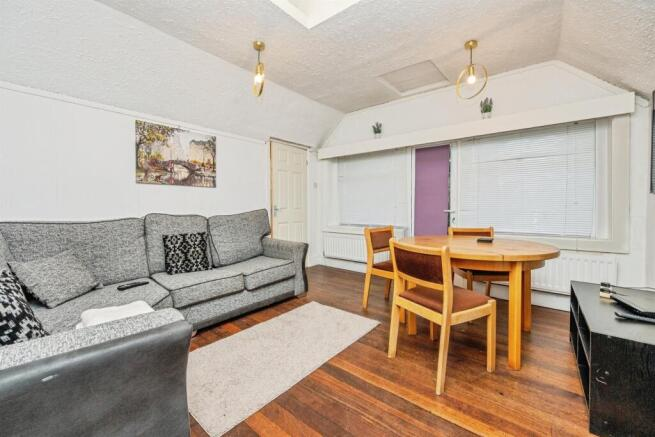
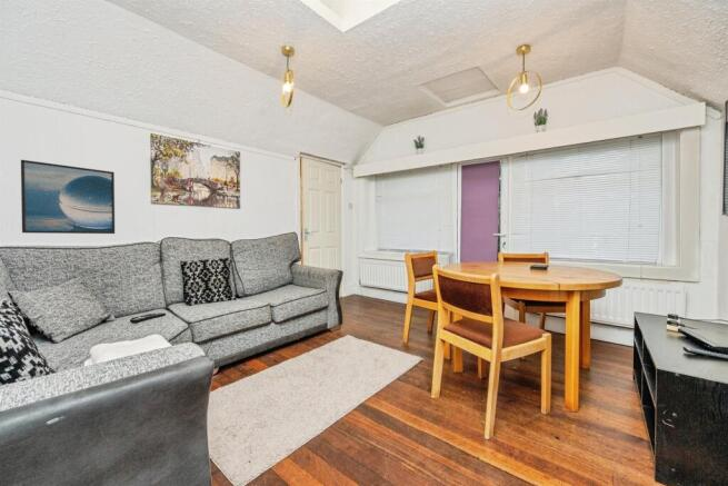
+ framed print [20,159,116,235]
